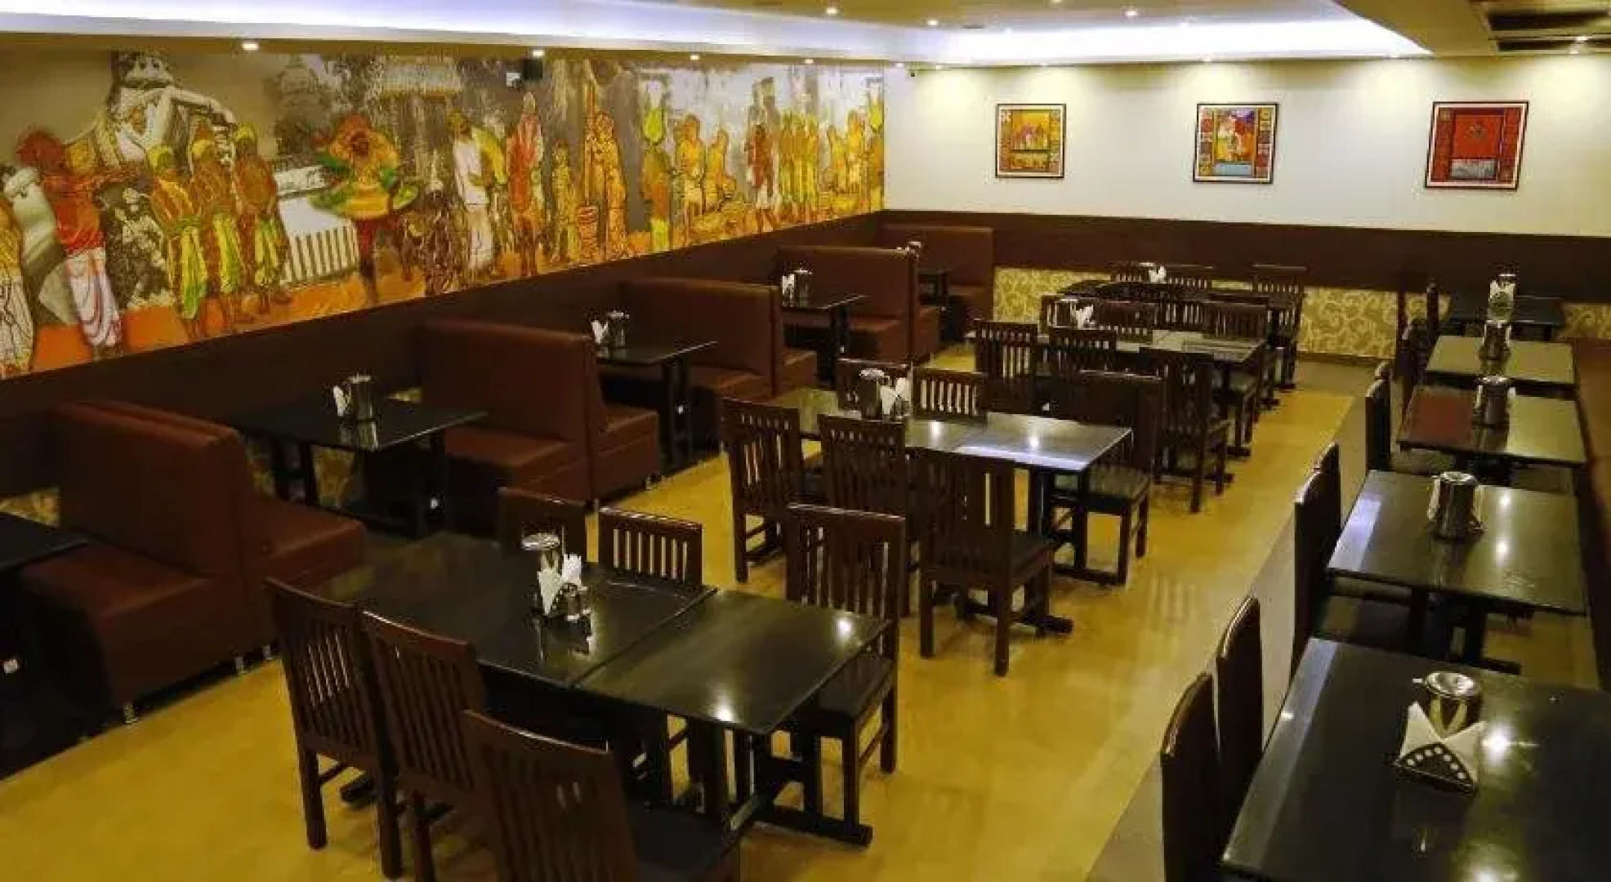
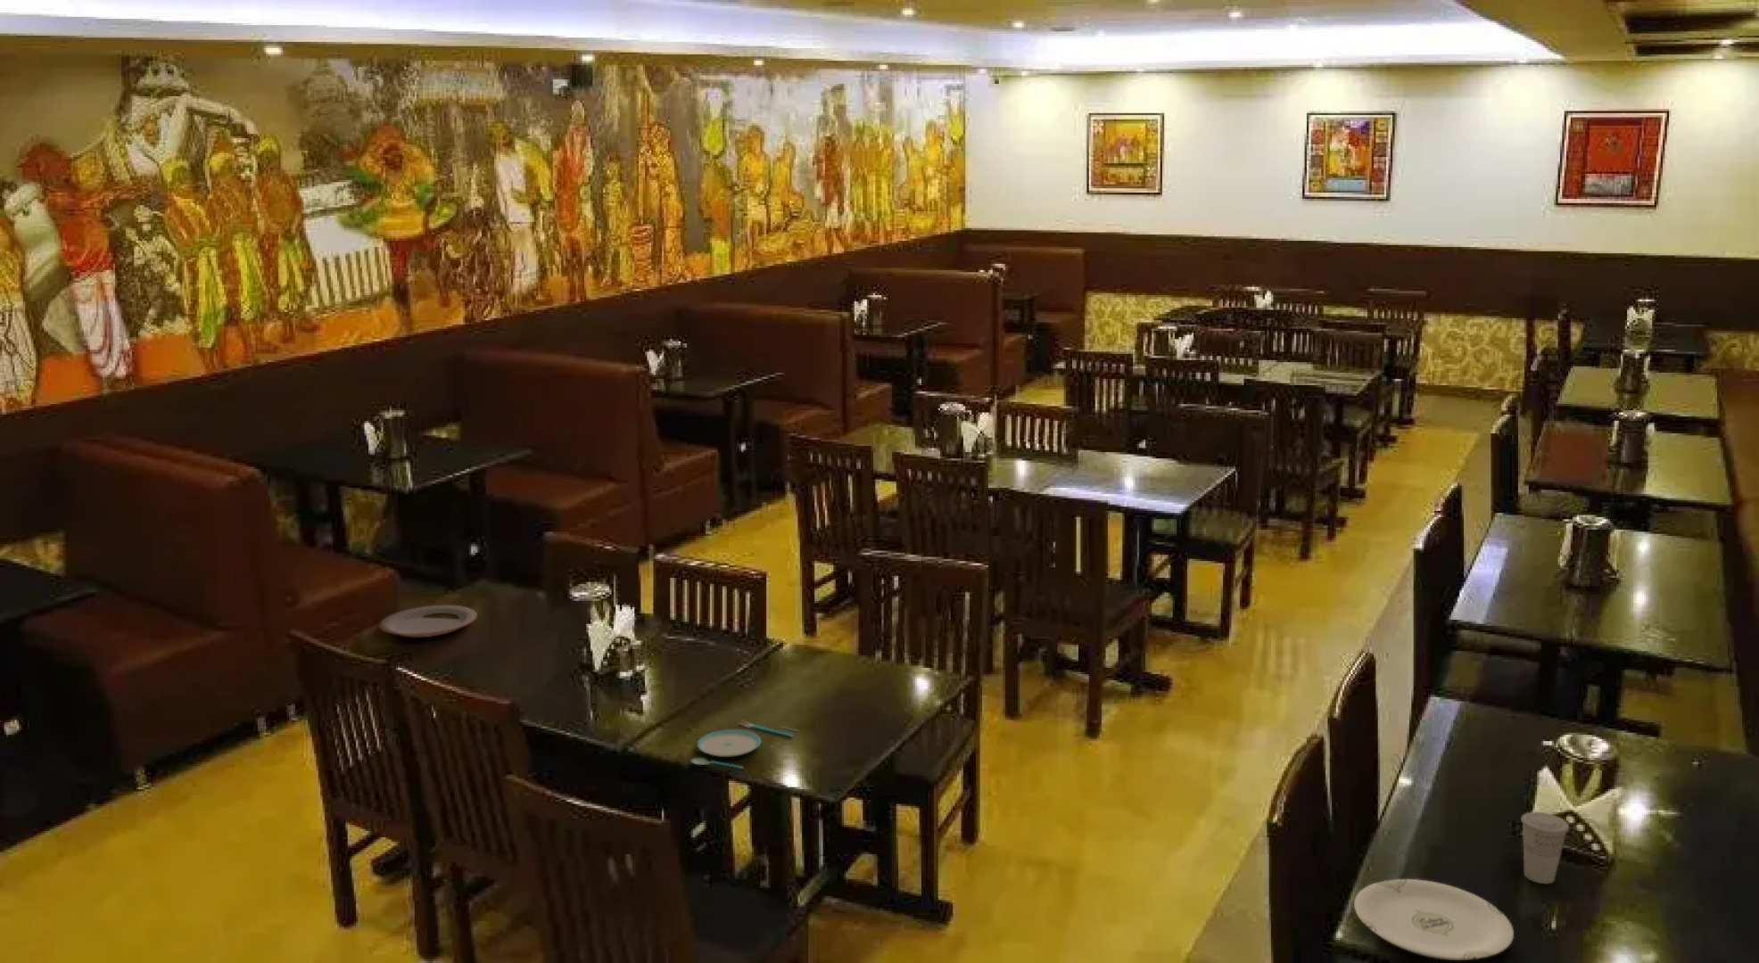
+ plate [1353,879,1515,961]
+ plate [689,720,799,770]
+ cup [1519,811,1570,885]
+ plate [378,605,478,638]
